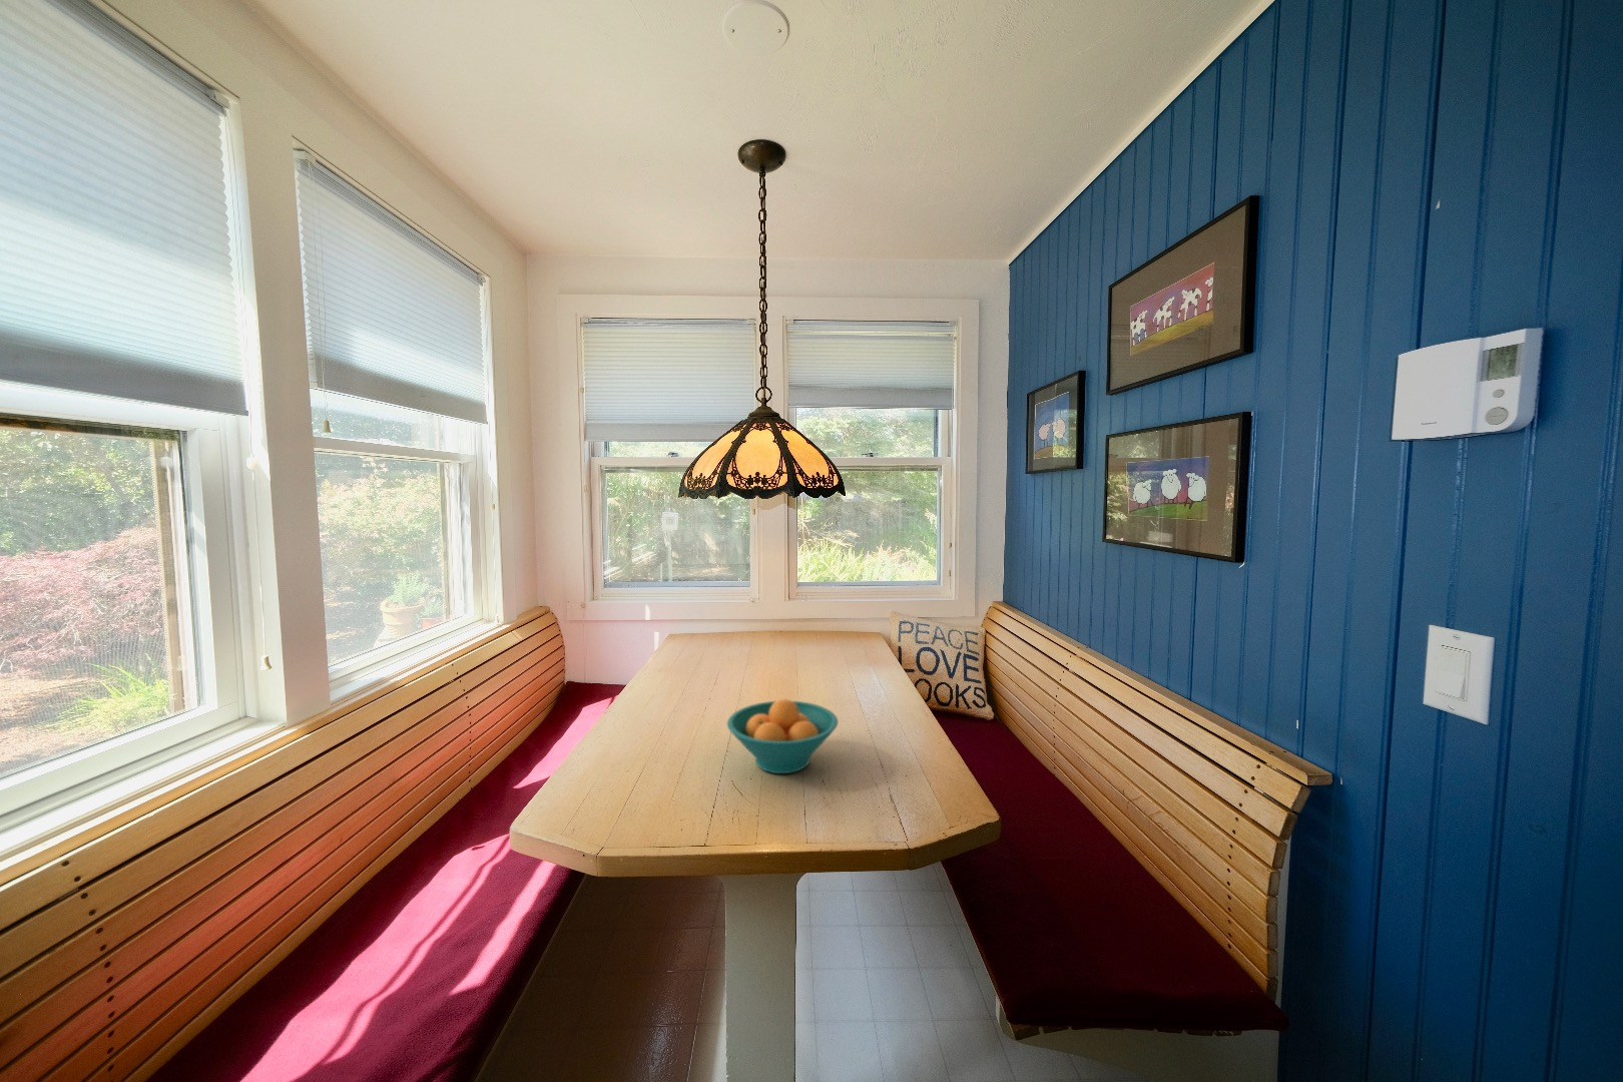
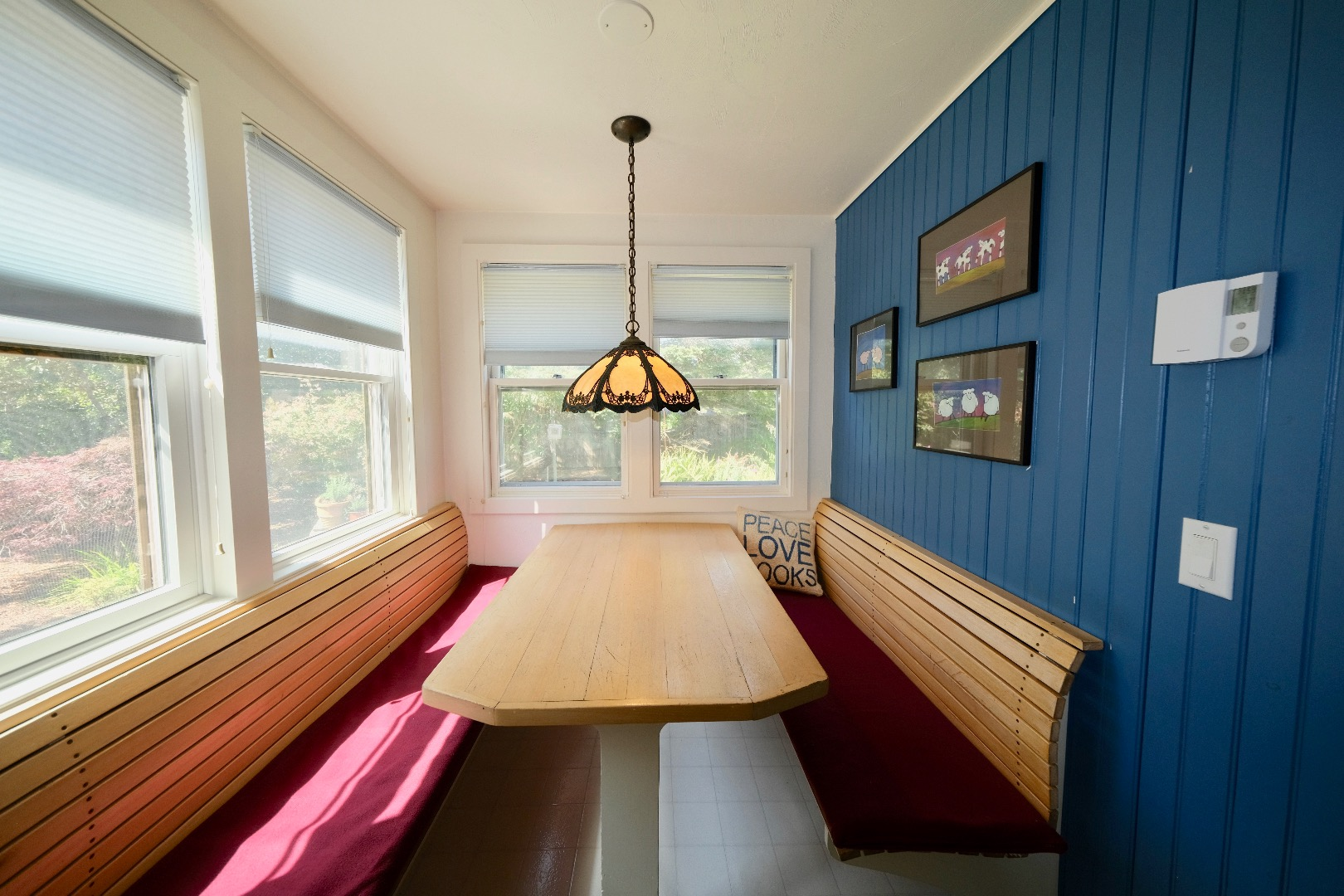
- fruit bowl [726,698,838,774]
